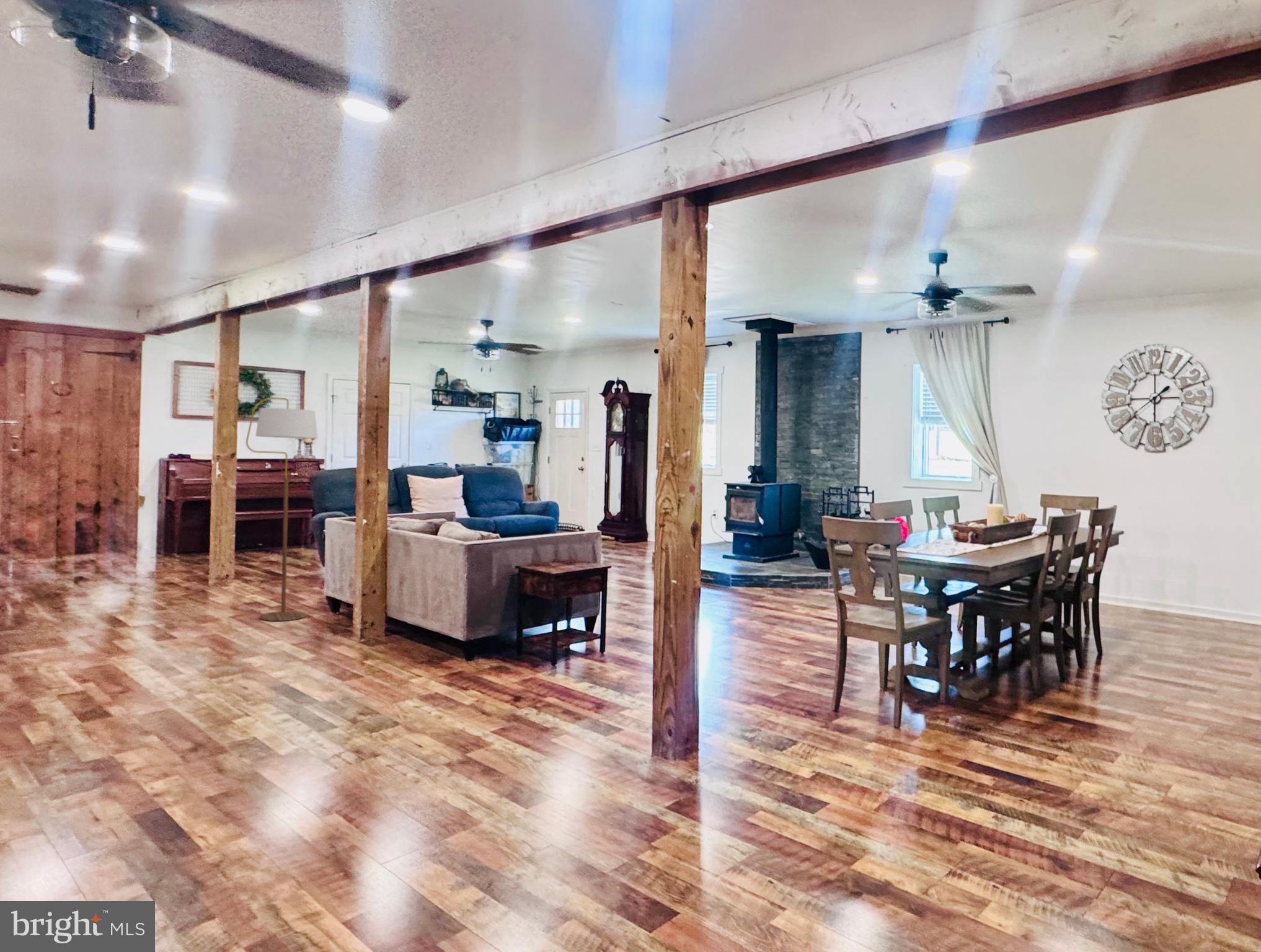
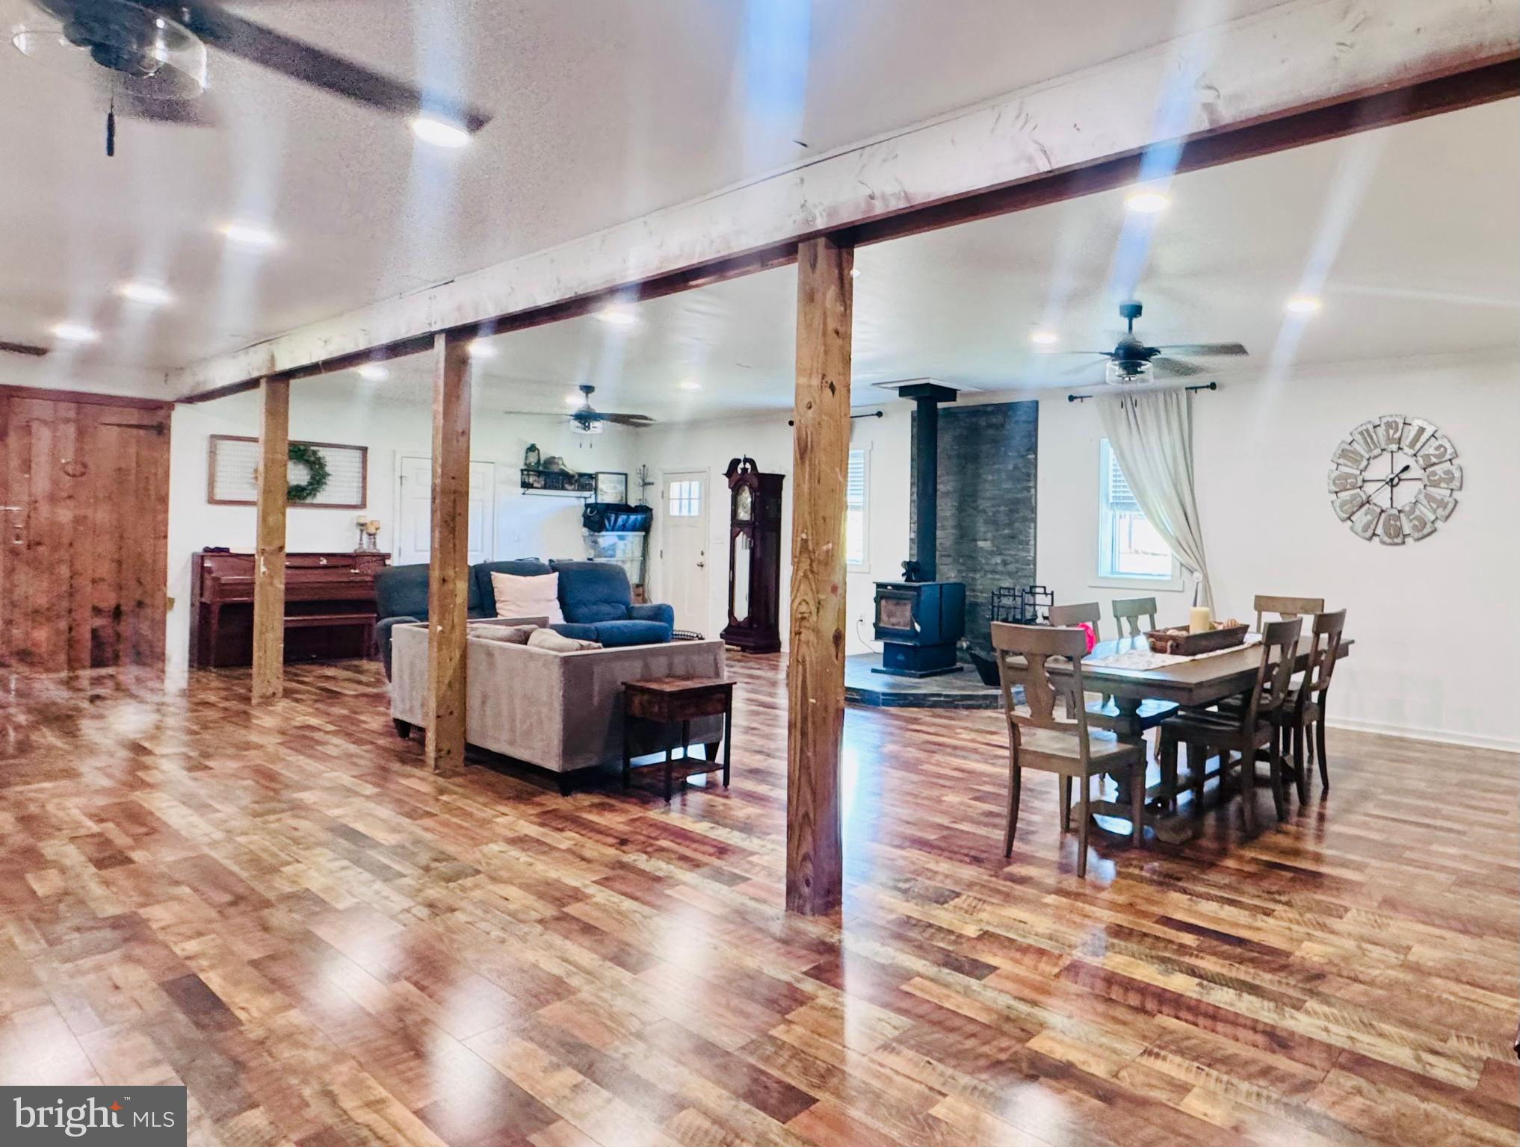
- floor lamp [246,397,319,622]
